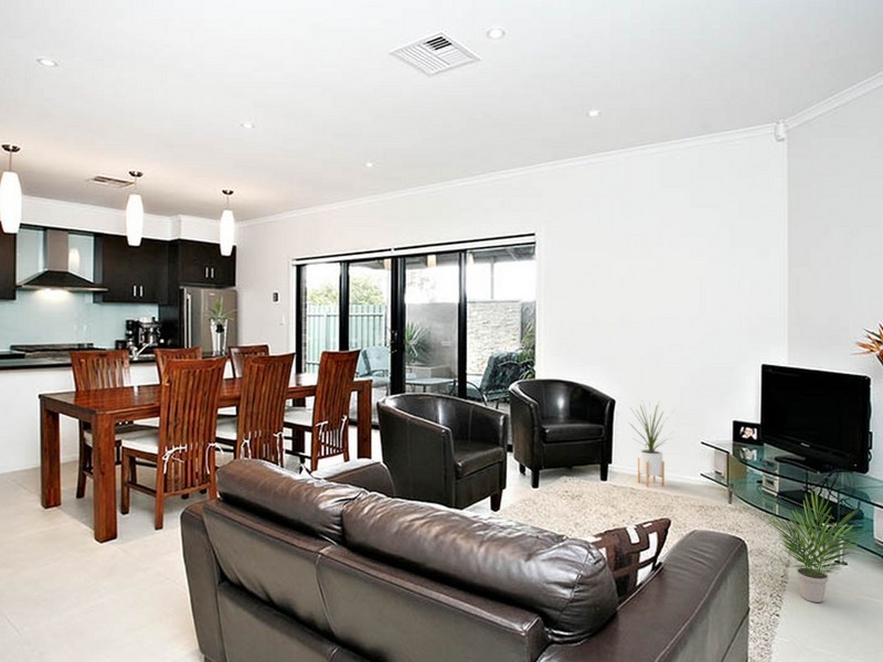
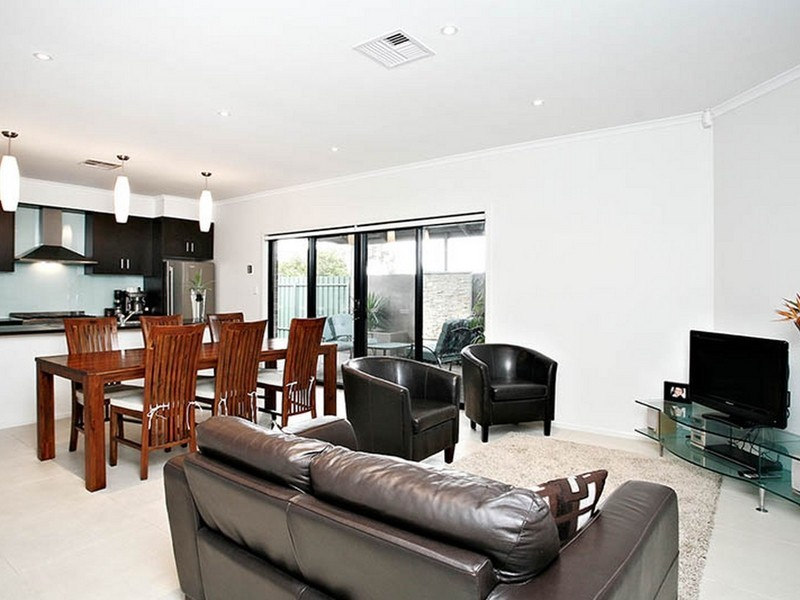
- house plant [627,401,675,488]
- potted plant [763,491,865,604]
